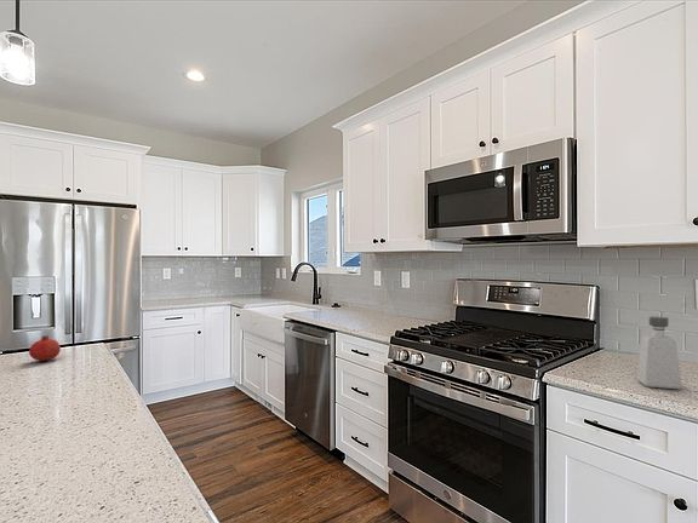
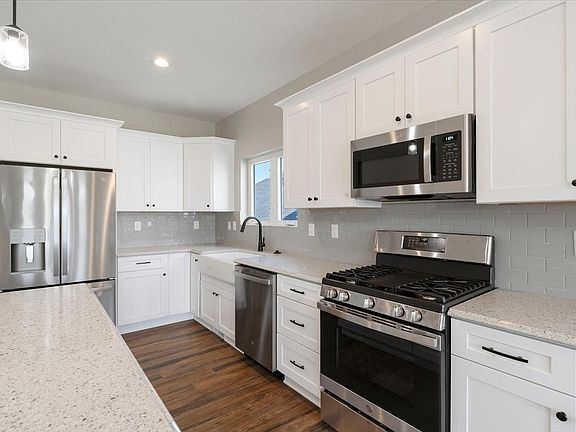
- soap dispenser [636,315,682,390]
- fruit [28,334,62,362]
